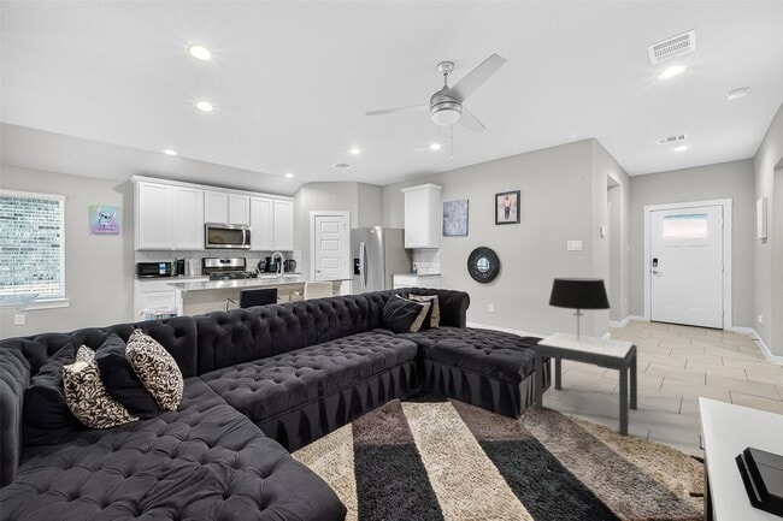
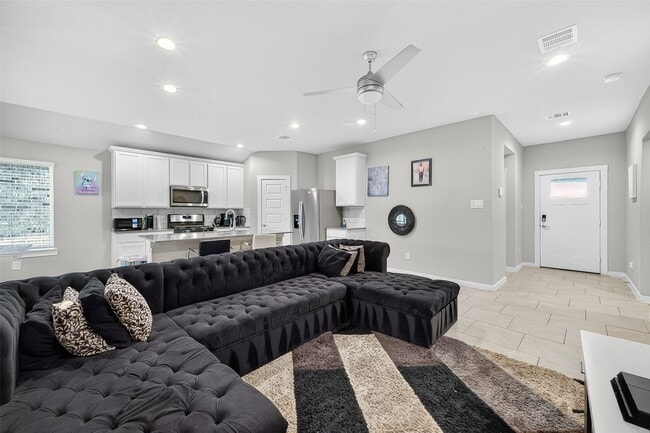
- side table [534,331,638,437]
- table lamp [547,277,612,339]
